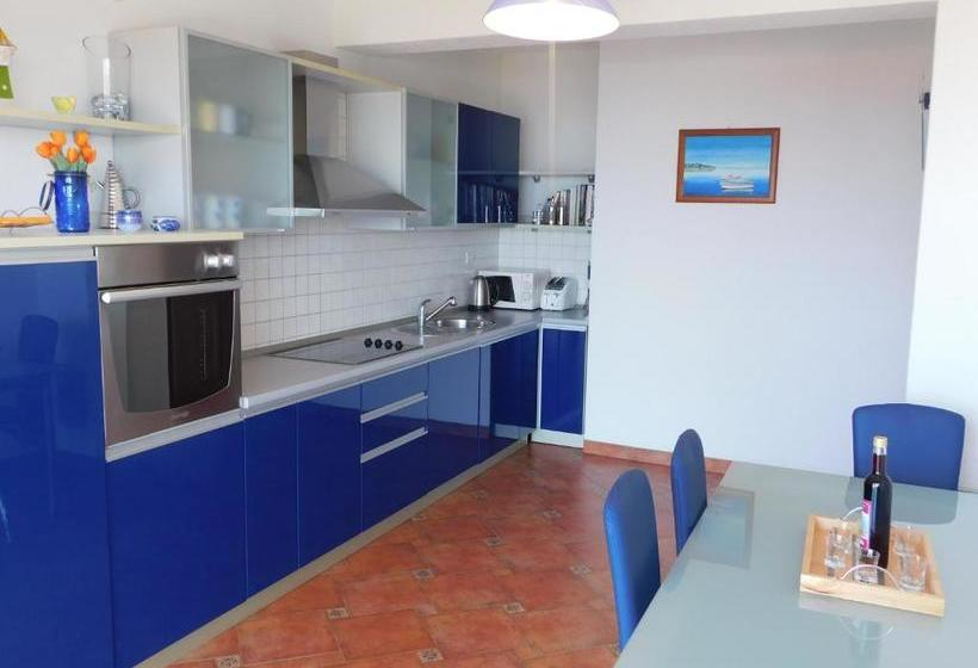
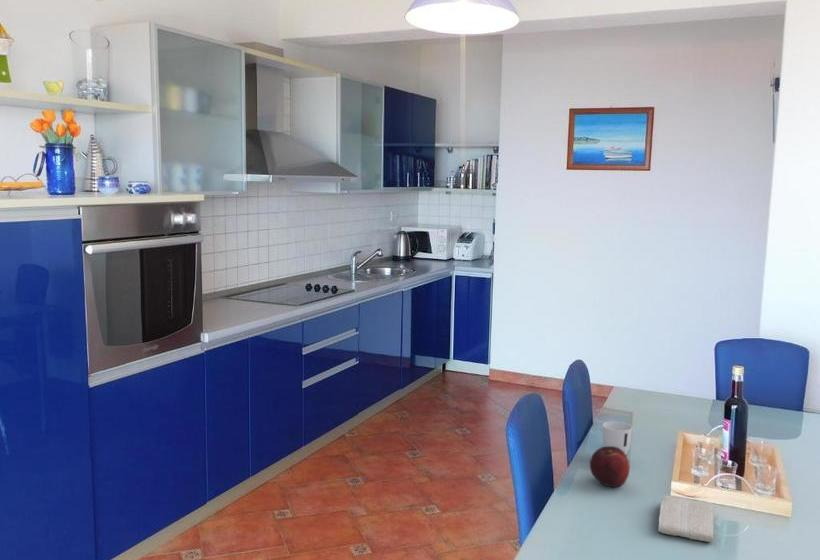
+ cup [602,420,634,457]
+ fruit [589,446,631,488]
+ washcloth [657,495,716,543]
